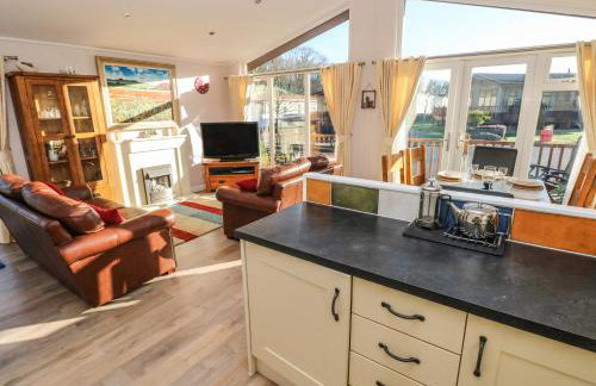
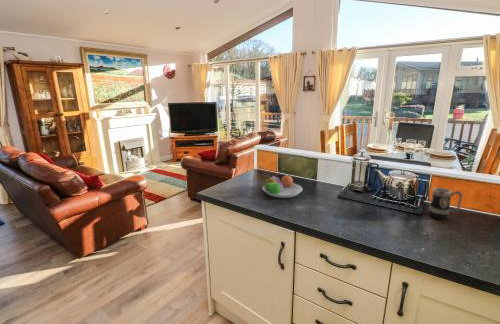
+ fruit bowl [261,174,304,199]
+ mug [427,187,464,220]
